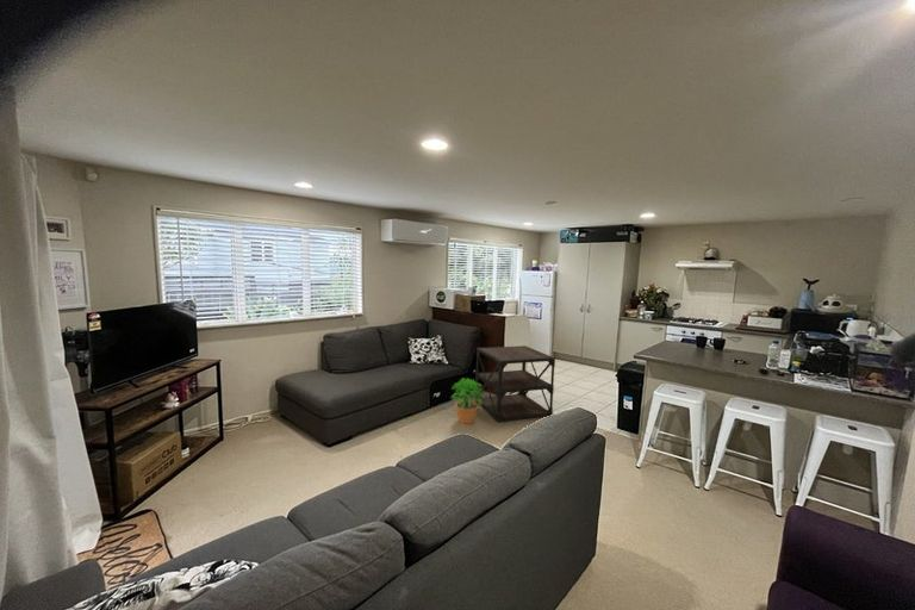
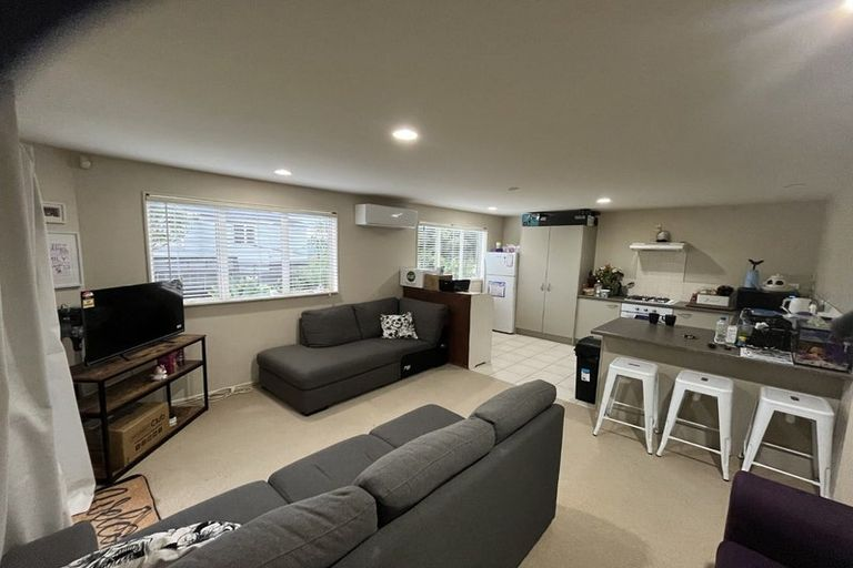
- side table [474,344,556,423]
- potted plant [450,376,485,424]
